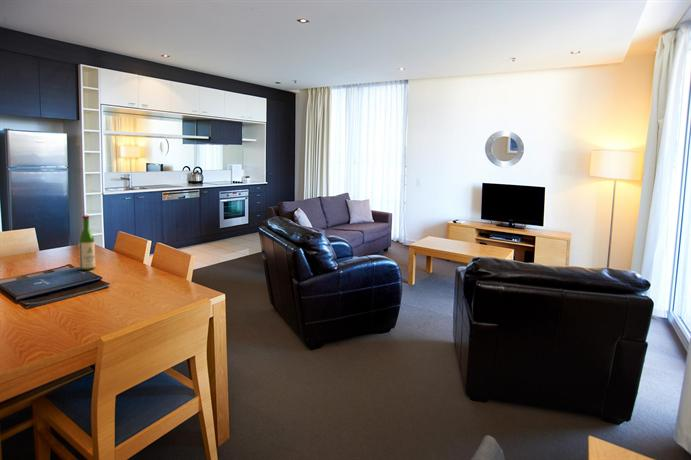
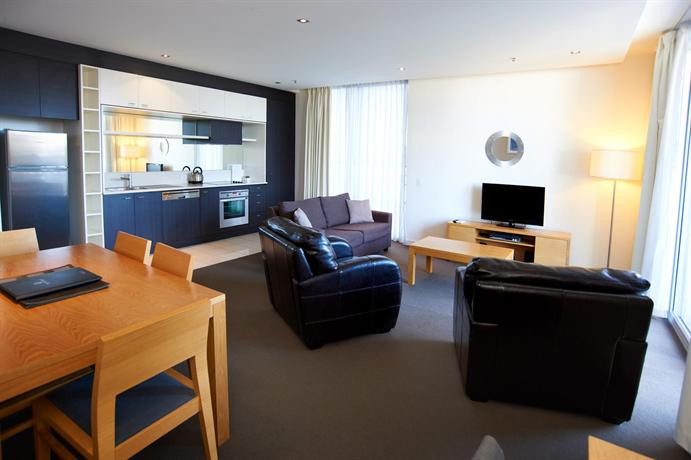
- wine bottle [78,215,96,271]
